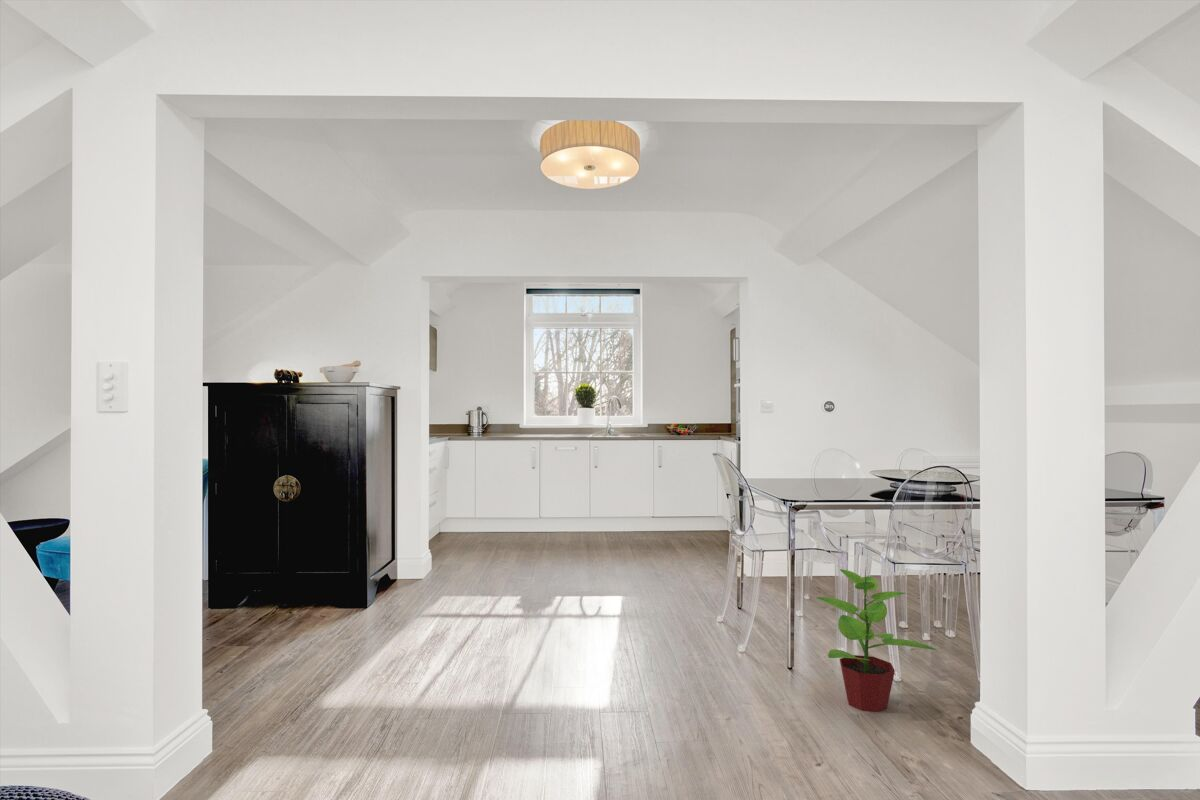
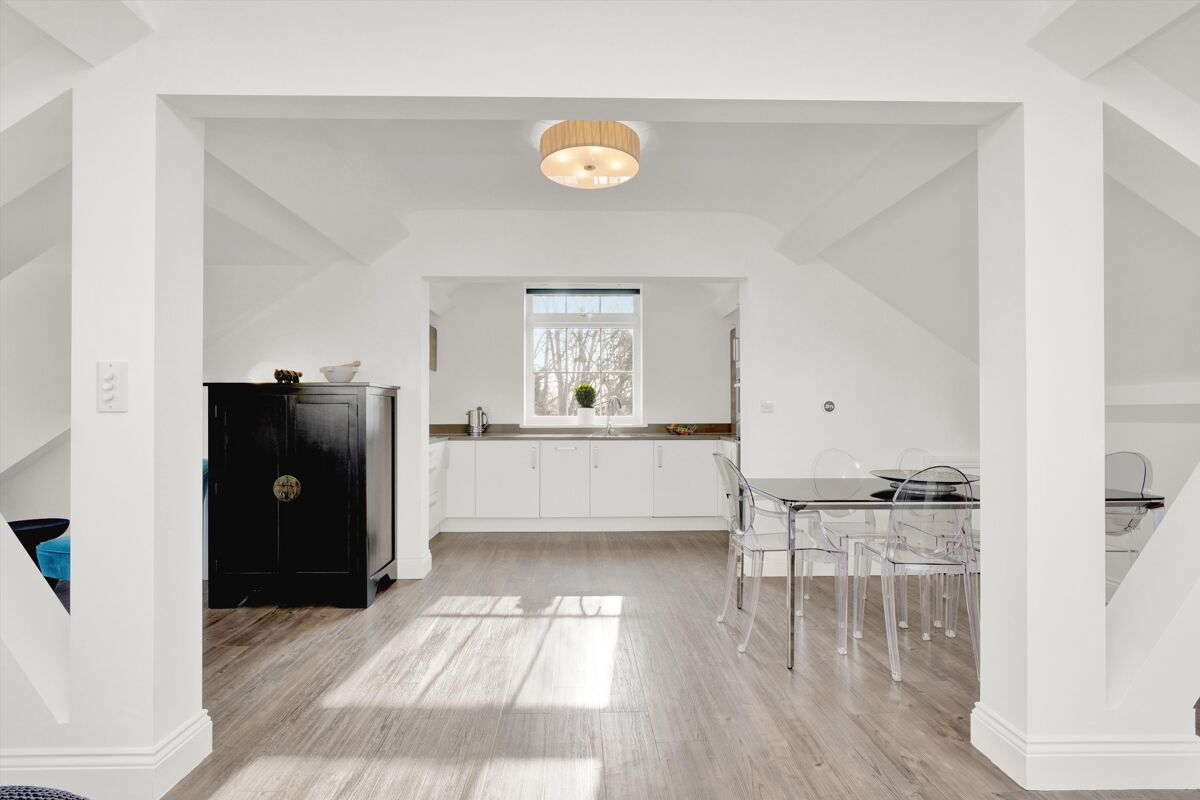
- potted plant [815,568,938,713]
